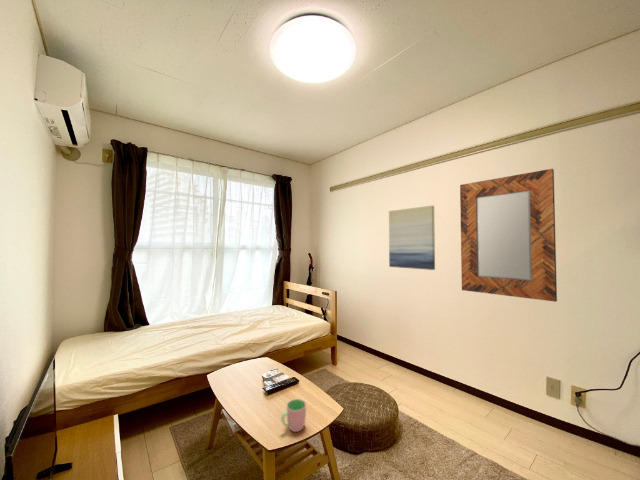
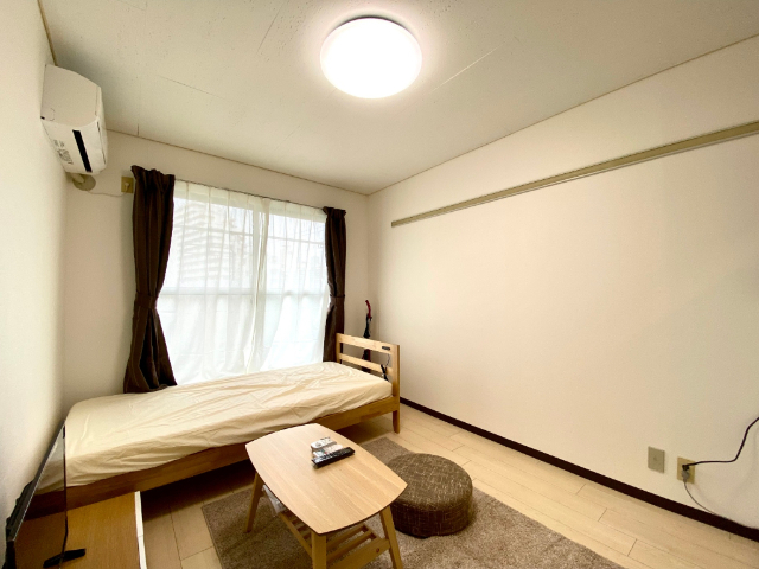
- wall art [388,205,436,271]
- cup [280,398,307,433]
- home mirror [459,168,558,303]
